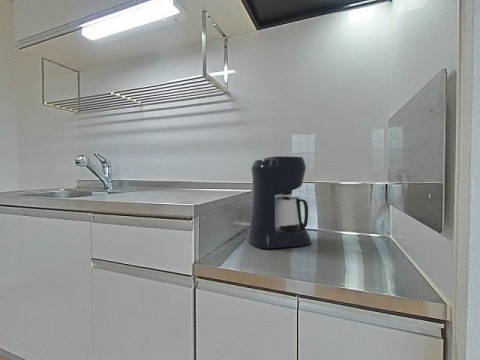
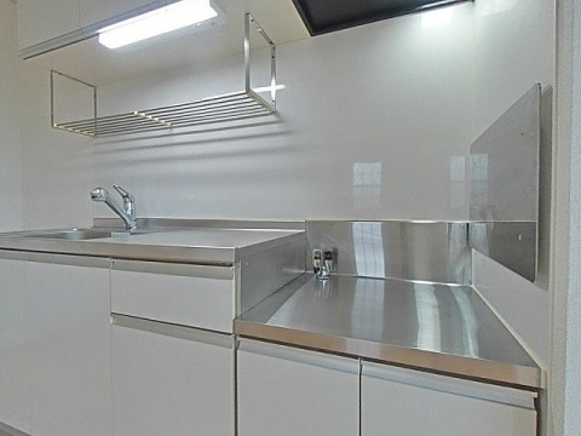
- coffee maker [247,155,313,250]
